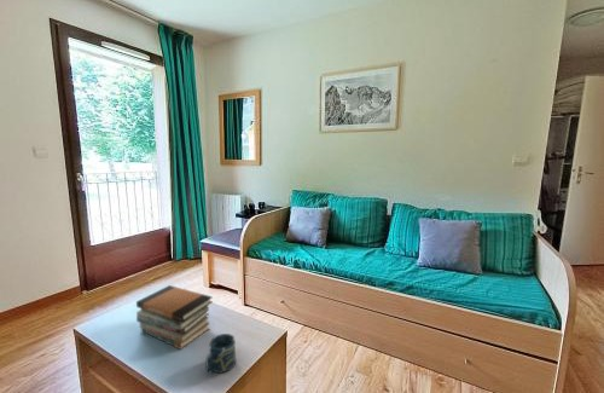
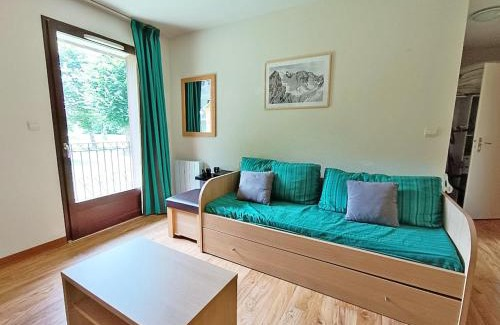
- cup [204,333,237,374]
- book stack [135,284,214,351]
